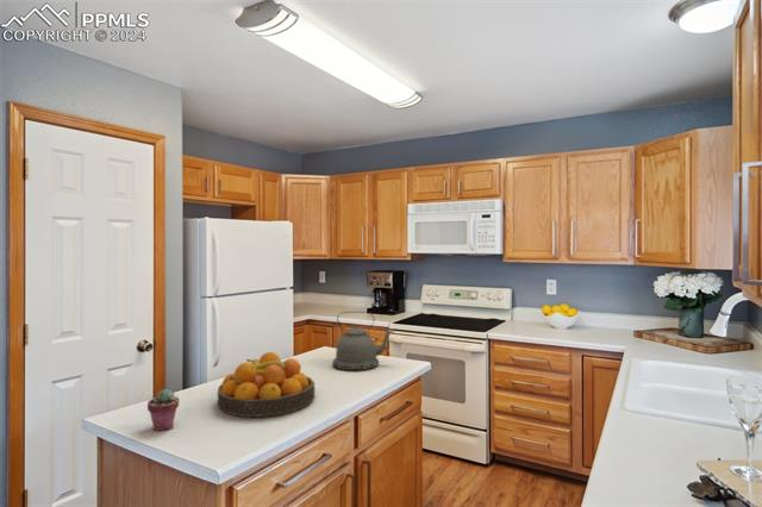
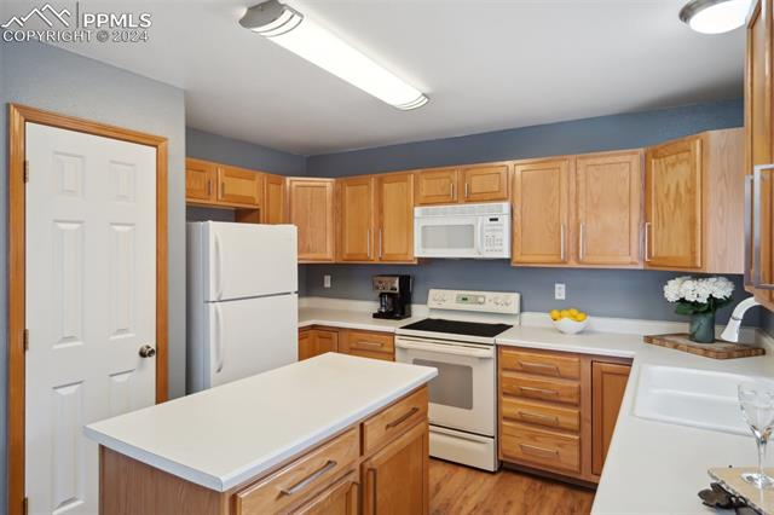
- potted succulent [146,388,180,432]
- kettle [331,311,395,371]
- fruit bowl [217,351,316,418]
